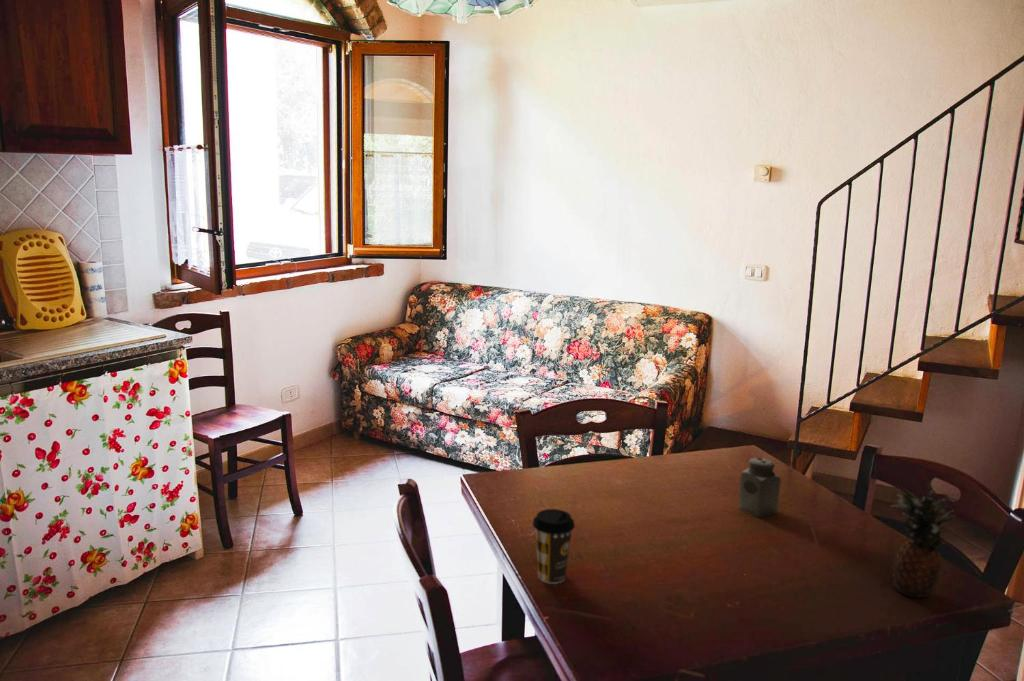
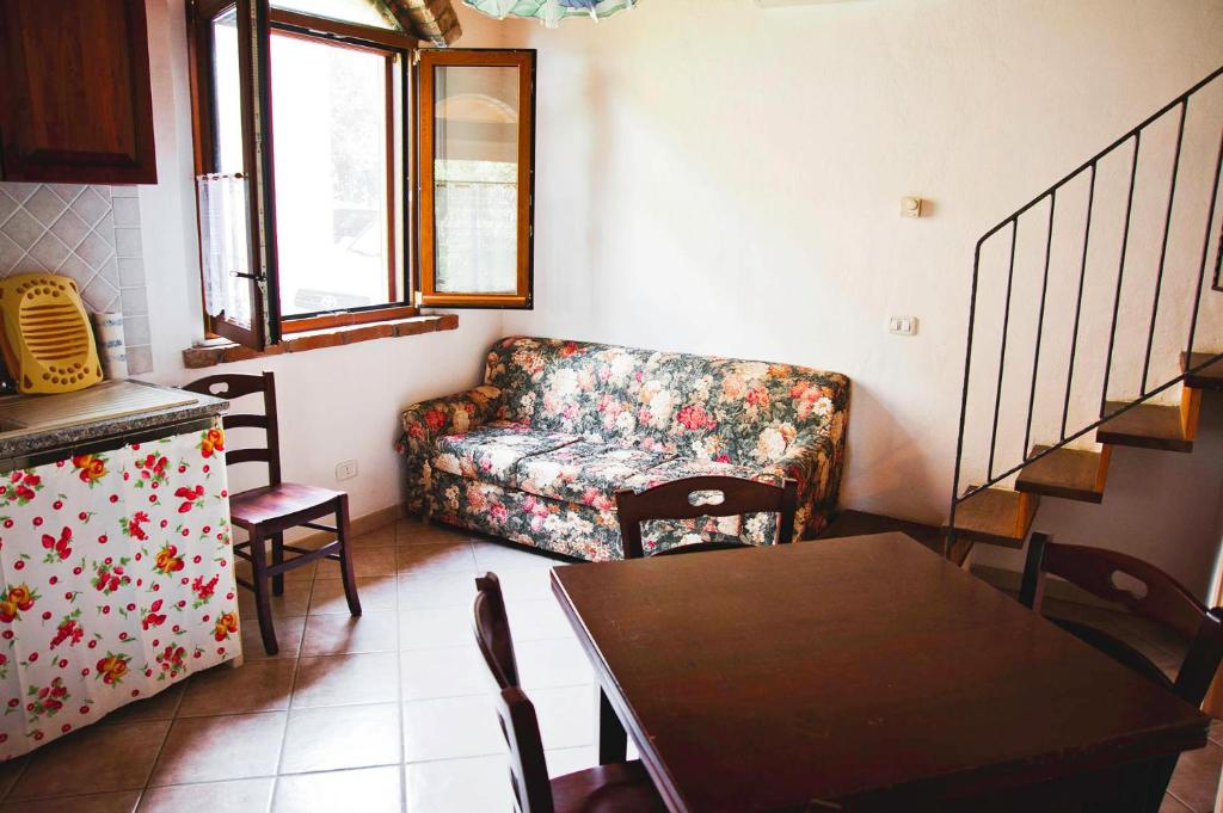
- fruit [890,486,957,599]
- salt shaker [738,457,782,519]
- coffee cup [532,508,576,585]
